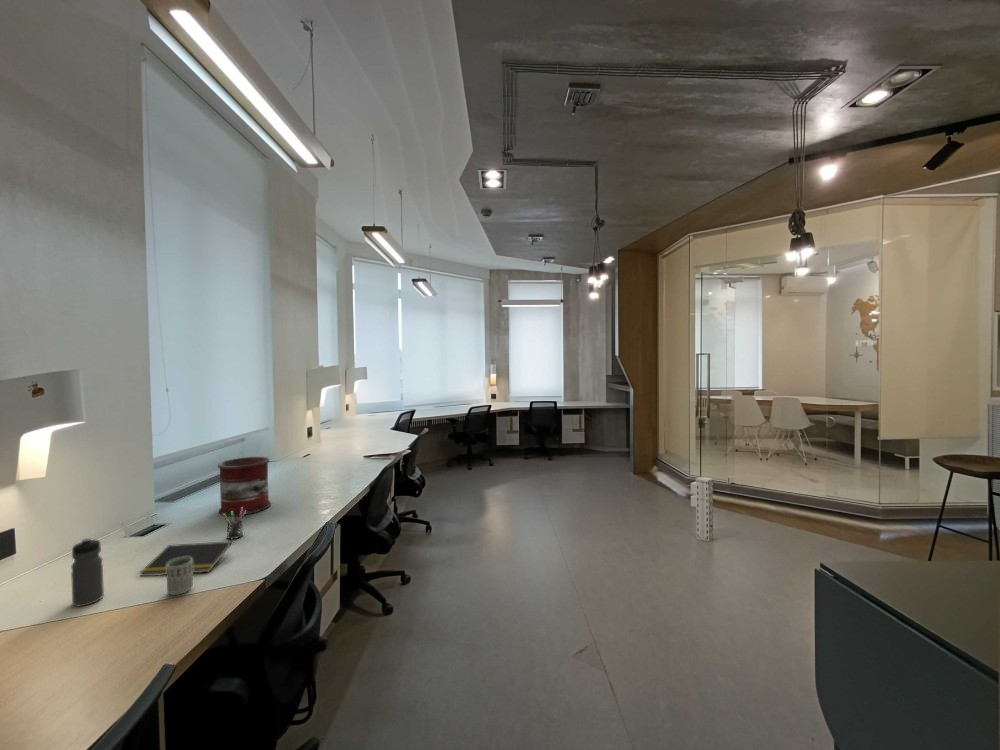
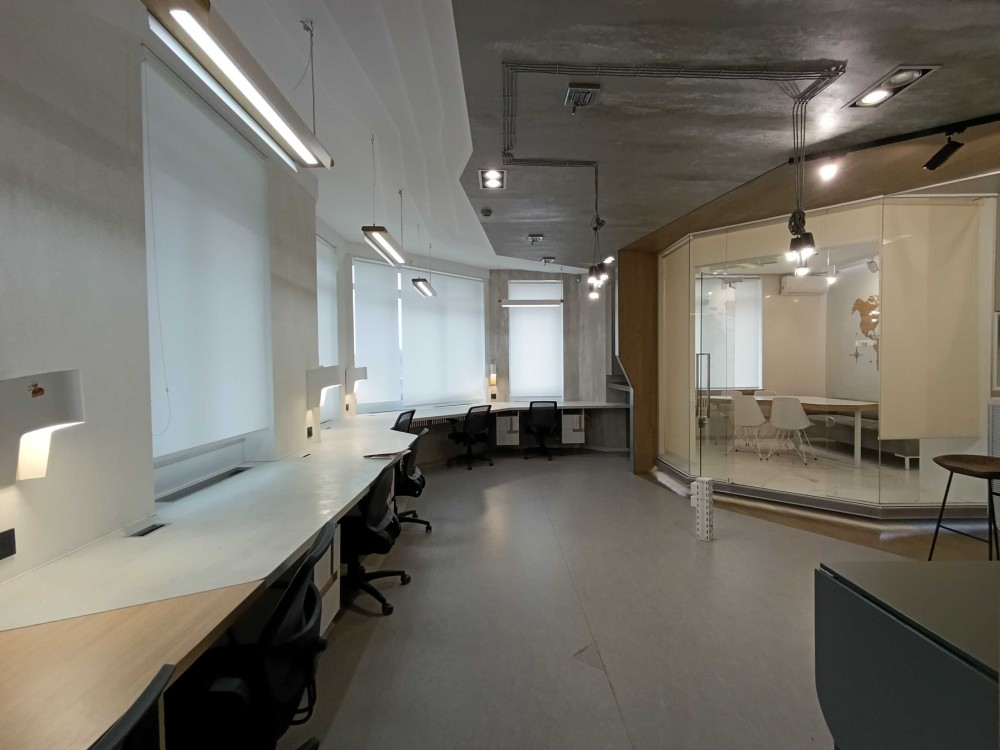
- notepad [138,540,233,577]
- cup [166,557,194,596]
- water bottle [70,537,105,607]
- plant pot [217,456,271,517]
- pen holder [222,507,246,540]
